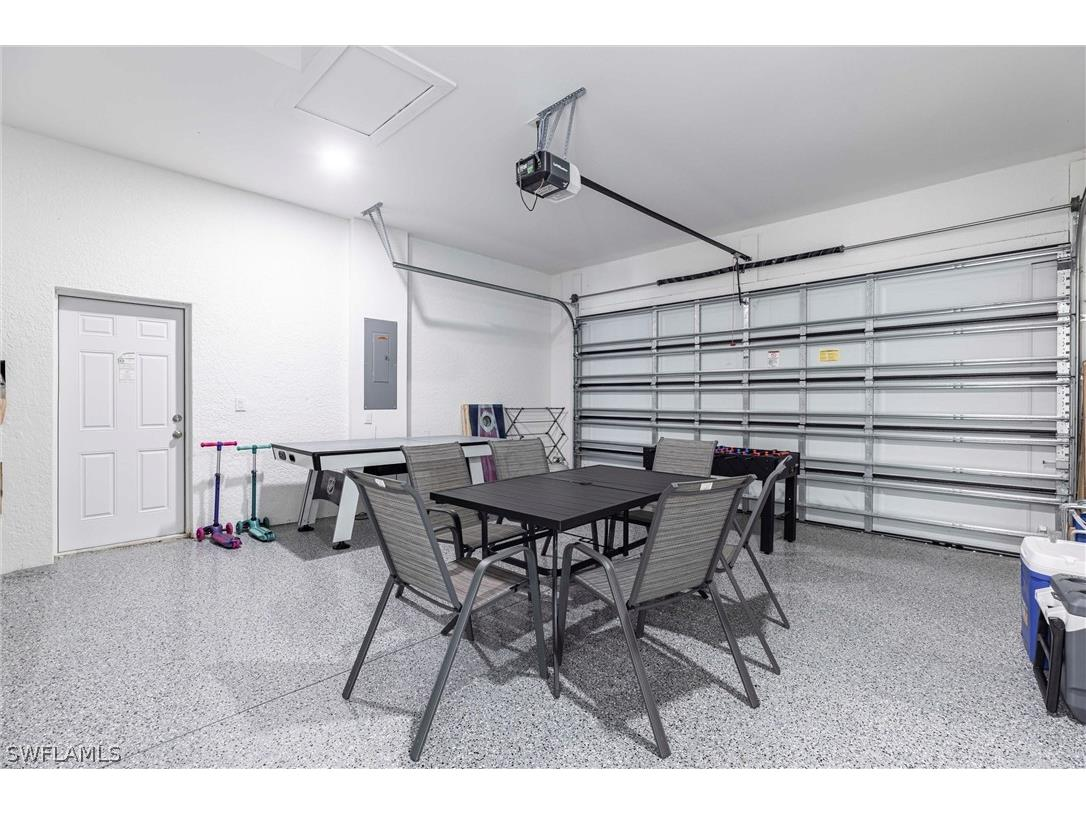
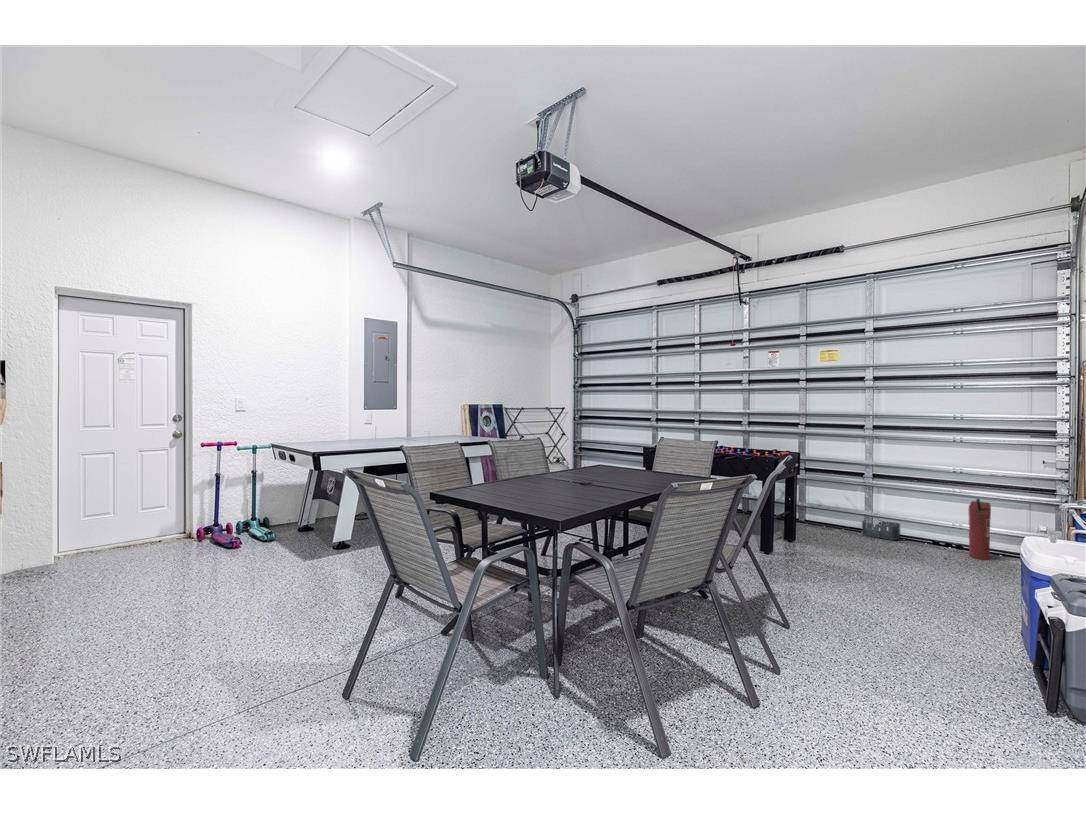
+ fire extinguisher [968,497,992,561]
+ storage bin [861,519,901,541]
